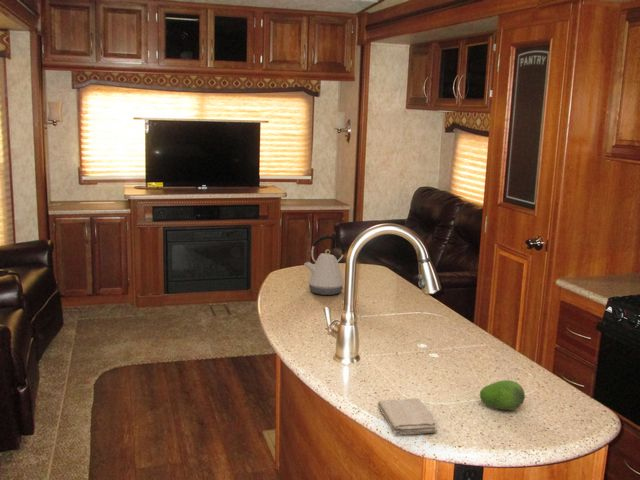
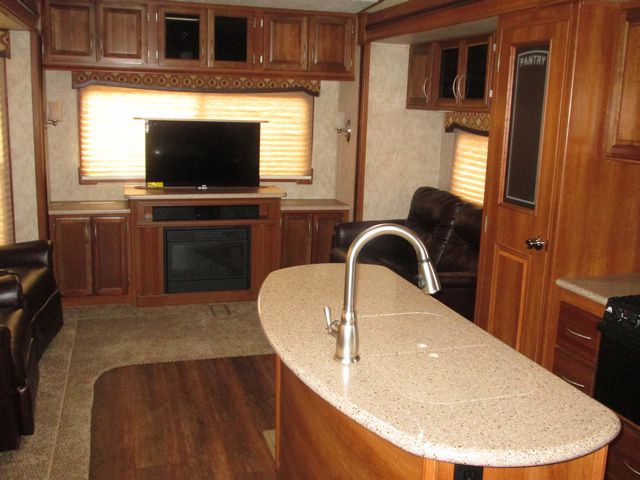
- washcloth [376,397,438,436]
- fruit [479,379,526,411]
- kettle [303,234,346,296]
